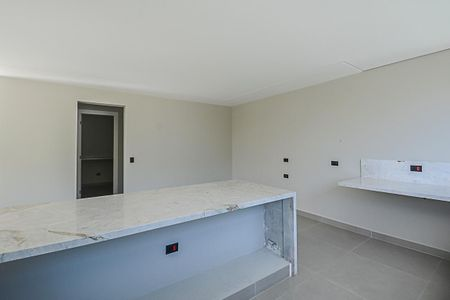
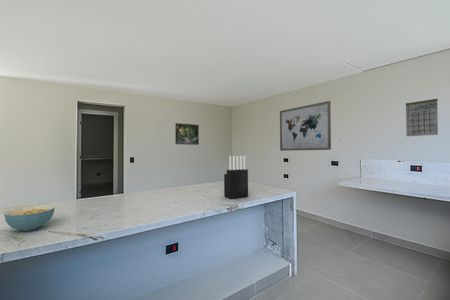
+ calendar [405,92,439,137]
+ cereal bowl [3,205,56,232]
+ knife block [223,155,249,200]
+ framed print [174,122,200,146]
+ wall art [279,100,332,152]
